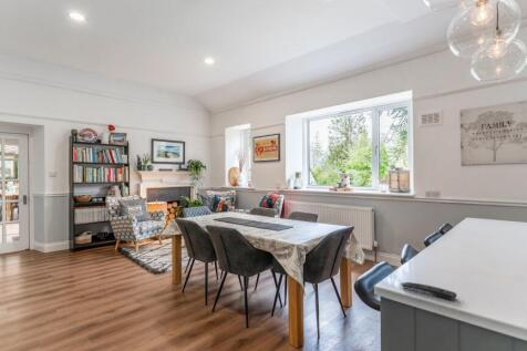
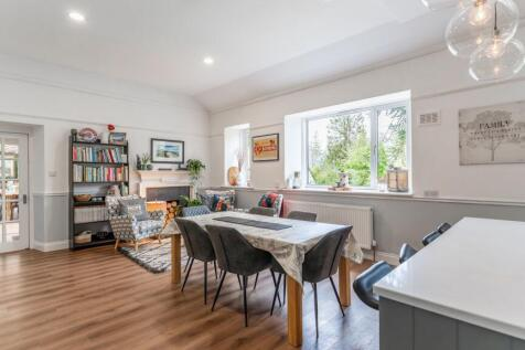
- remote control [400,281,458,301]
